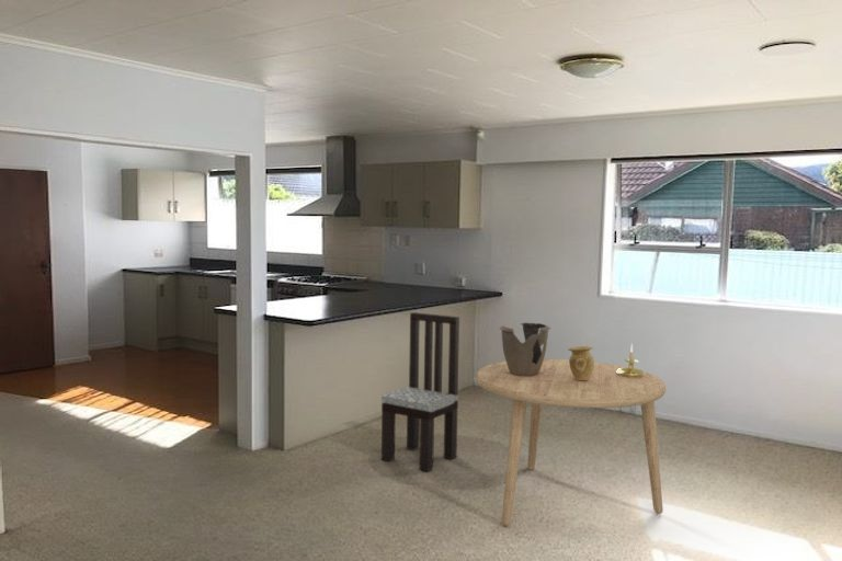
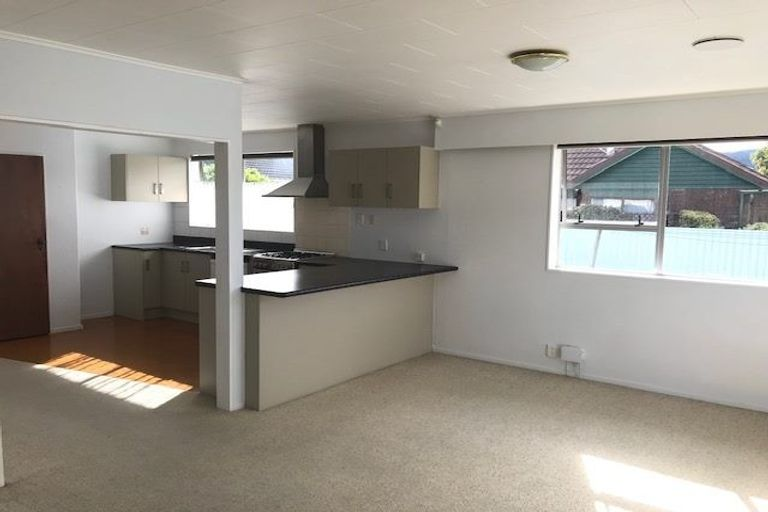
- vase [567,345,595,380]
- candle holder [617,342,645,378]
- dining table [475,358,667,527]
- decorative bowl [498,322,551,376]
- dining chair [380,311,460,472]
